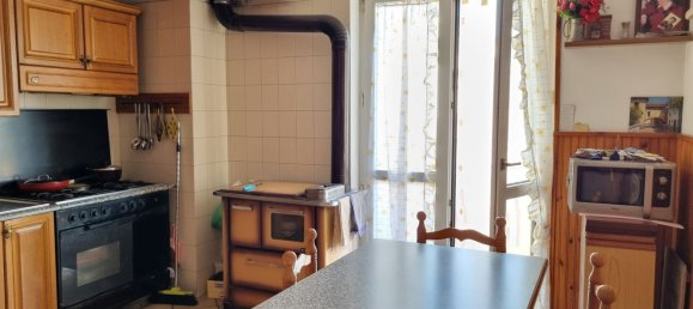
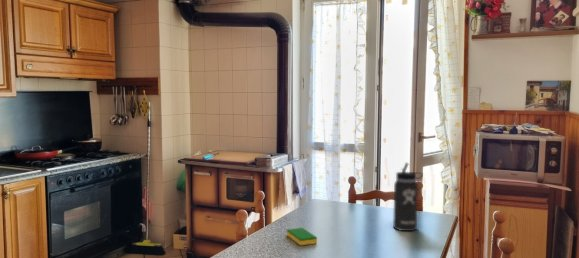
+ thermos bottle [392,161,424,232]
+ dish sponge [286,227,318,246]
